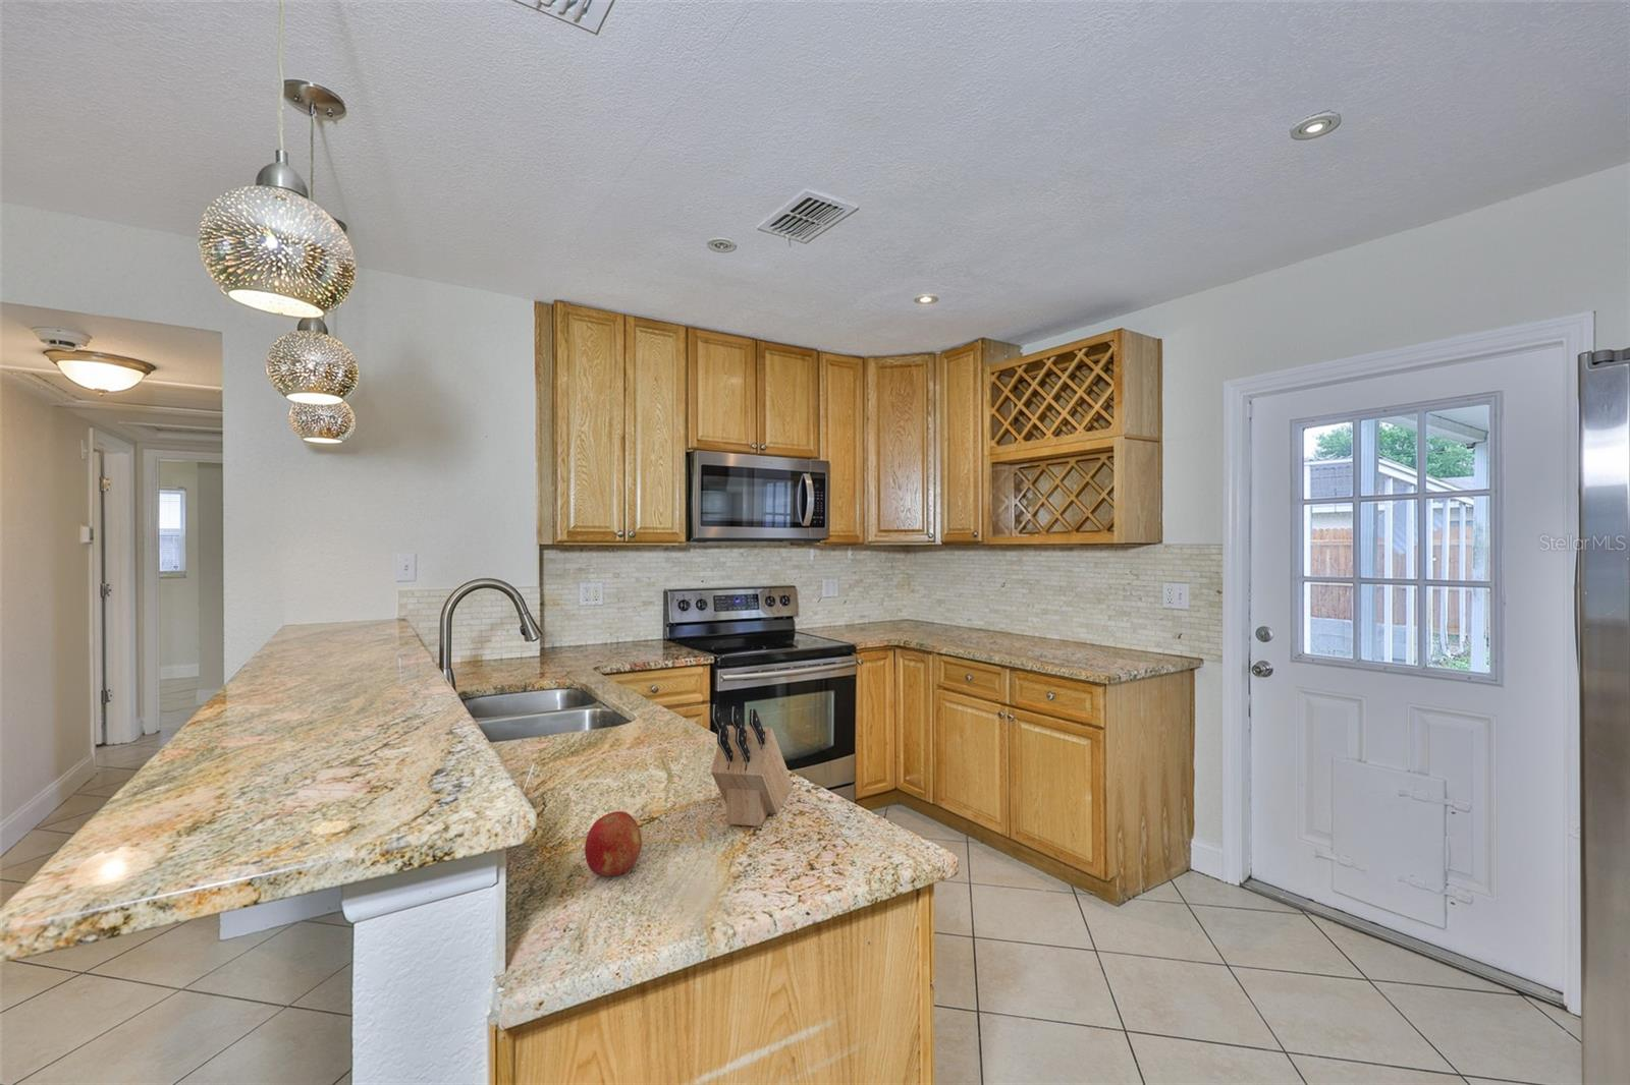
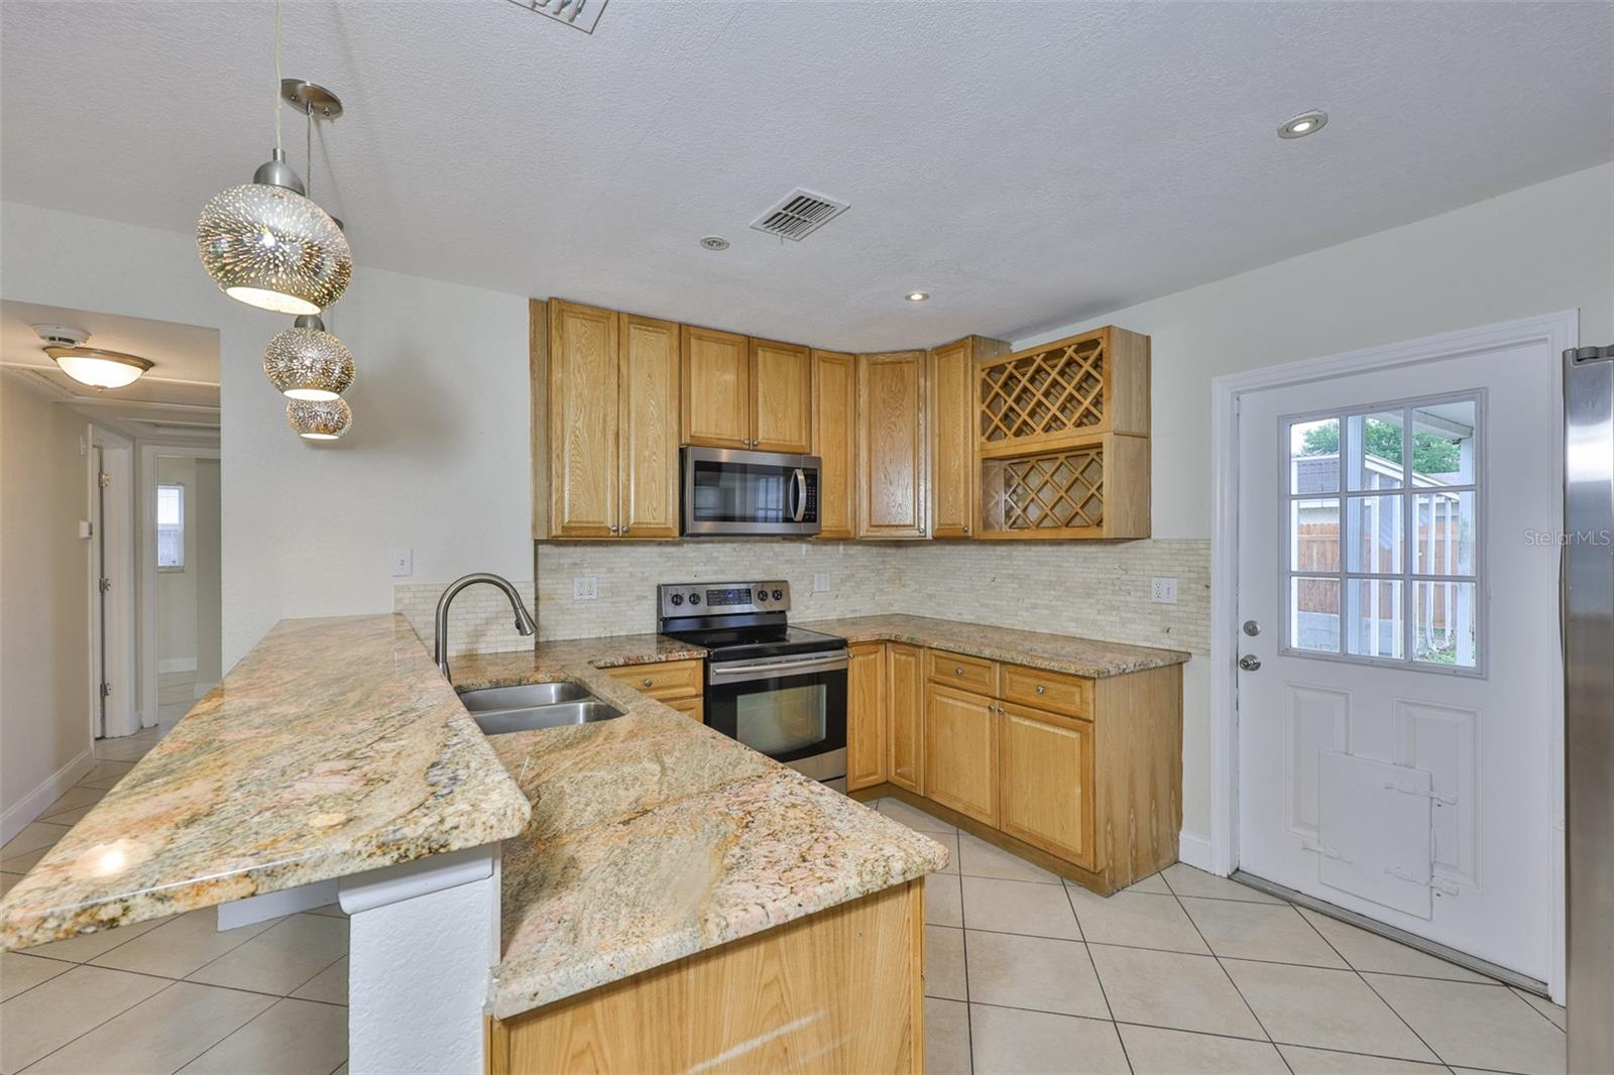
- fruit [584,810,642,878]
- knife block [710,704,794,827]
